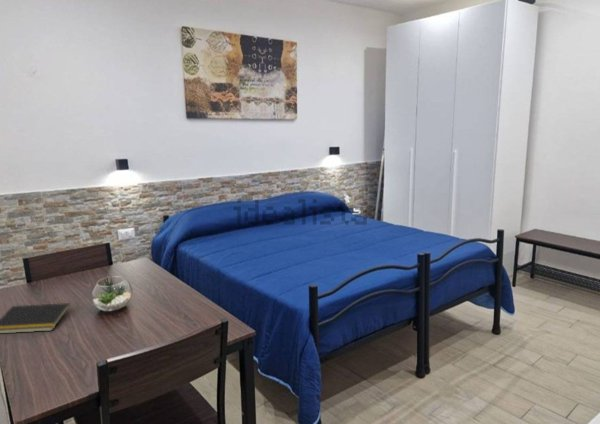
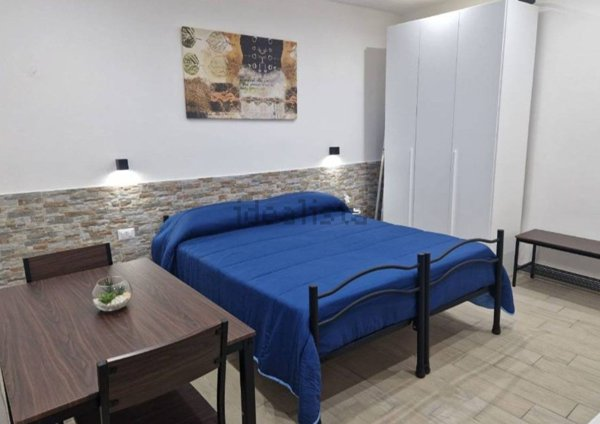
- notepad [0,302,71,334]
